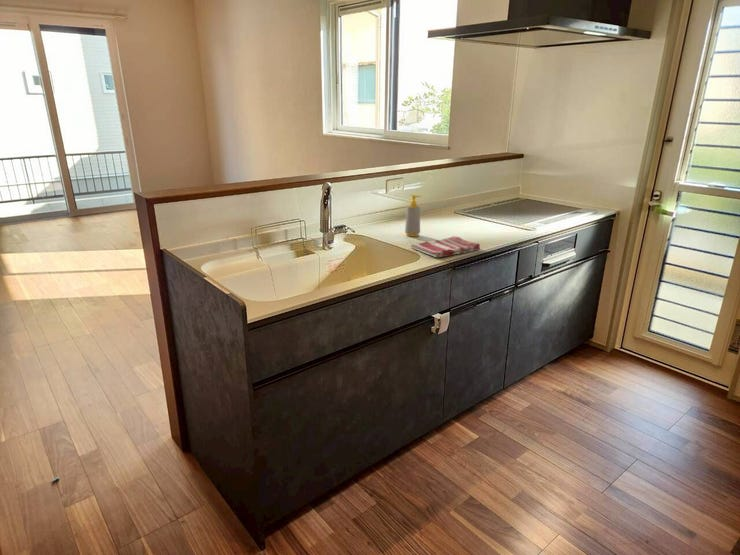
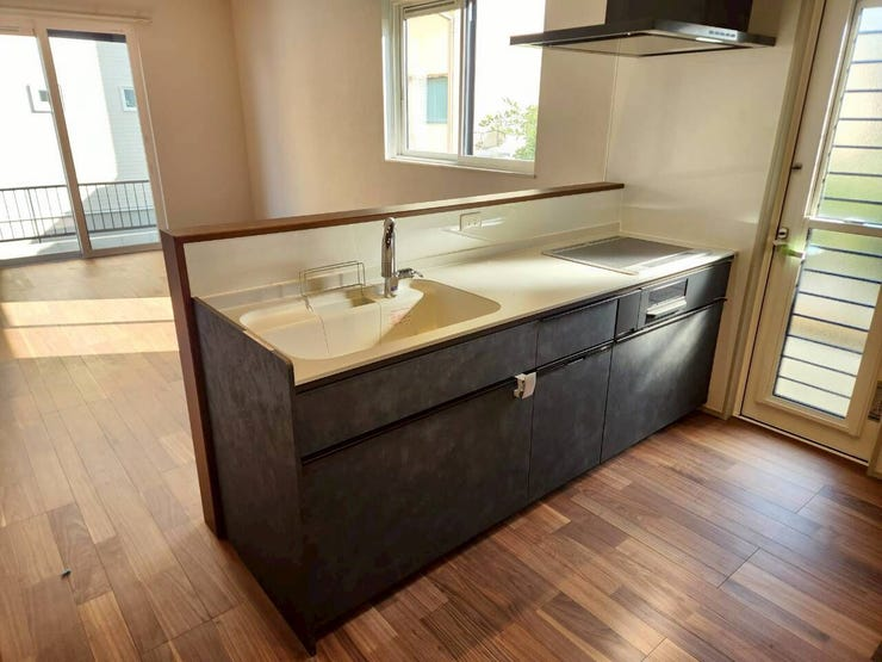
- dish towel [410,235,481,259]
- soap bottle [404,193,422,237]
